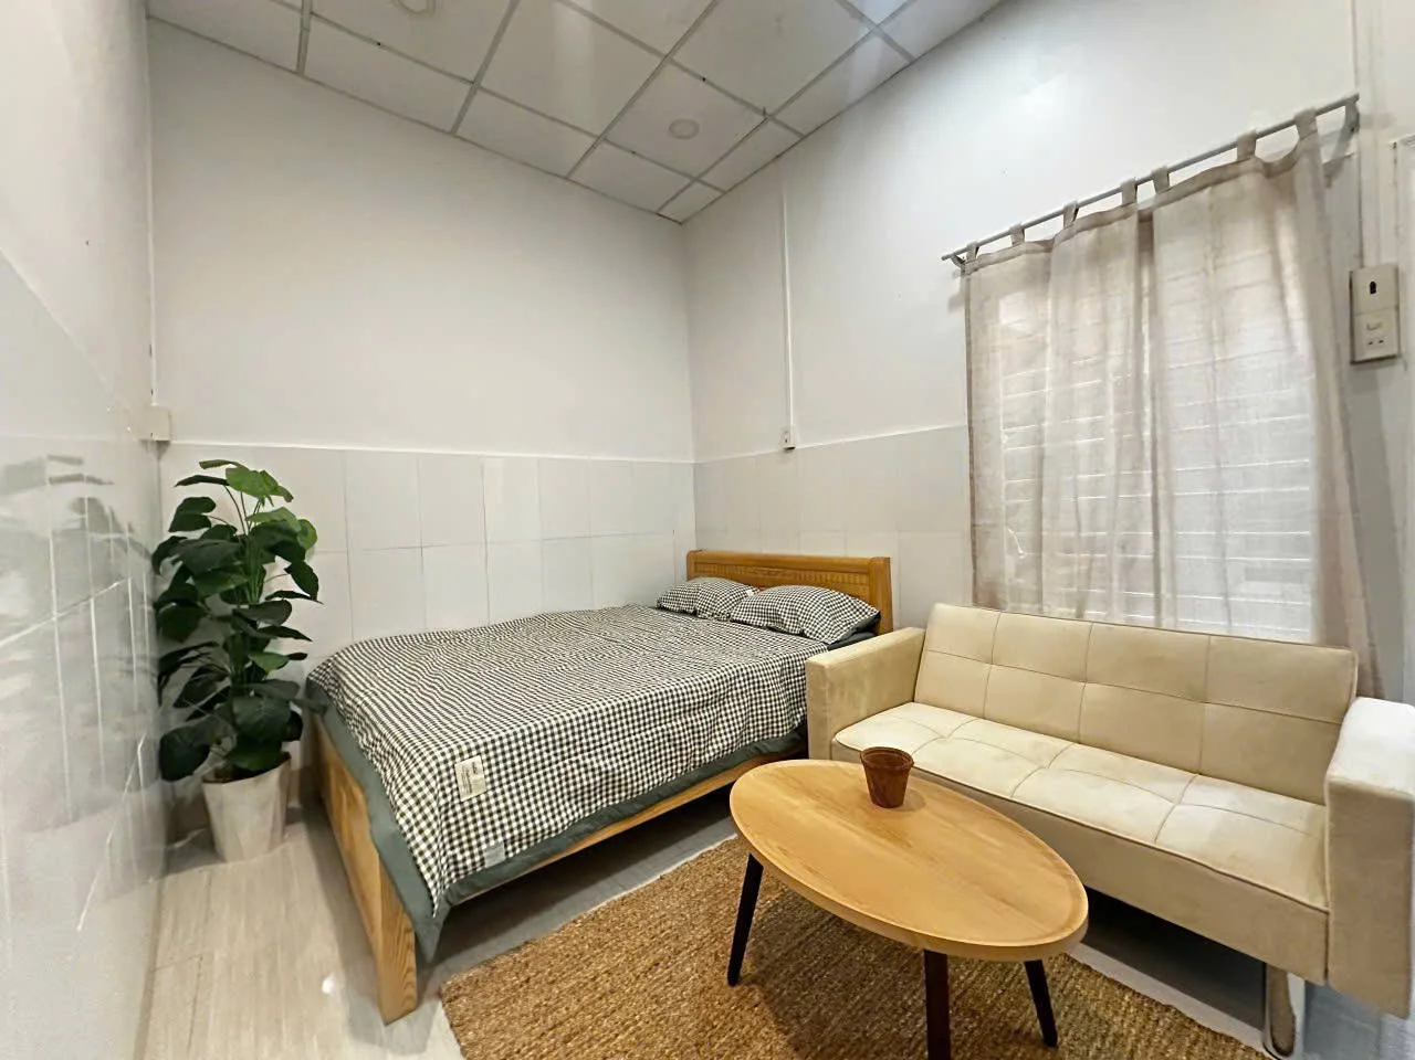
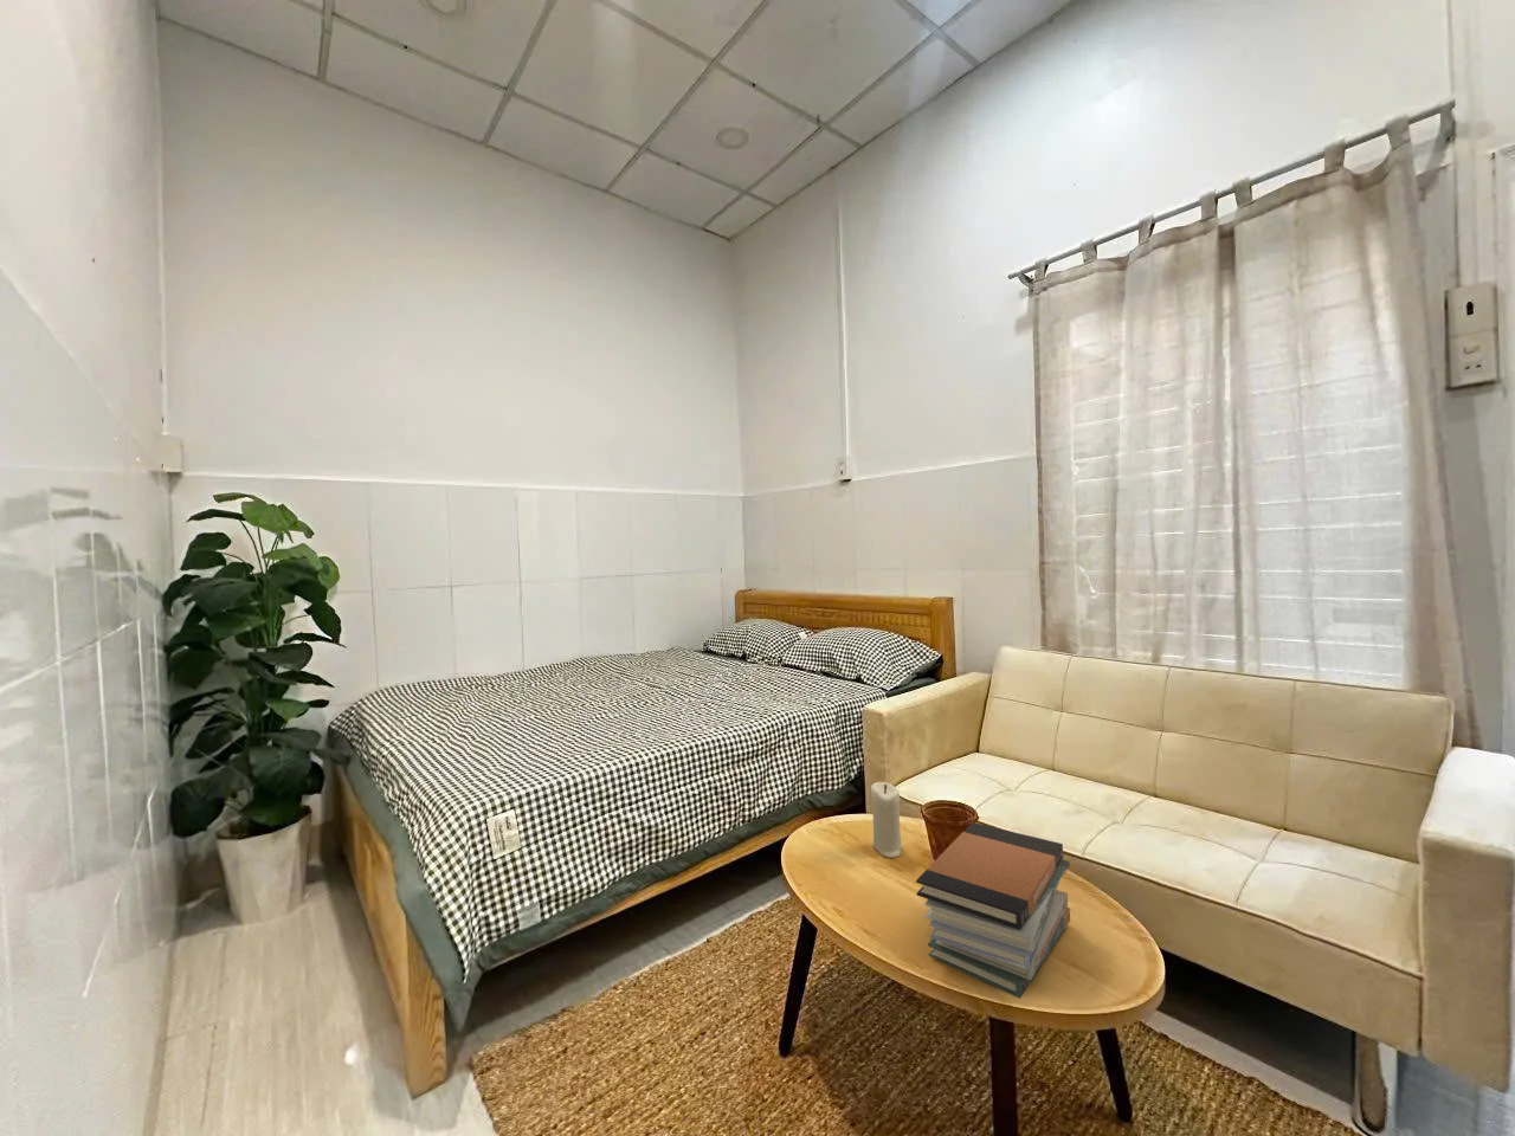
+ book stack [915,821,1071,999]
+ candle [870,780,903,859]
